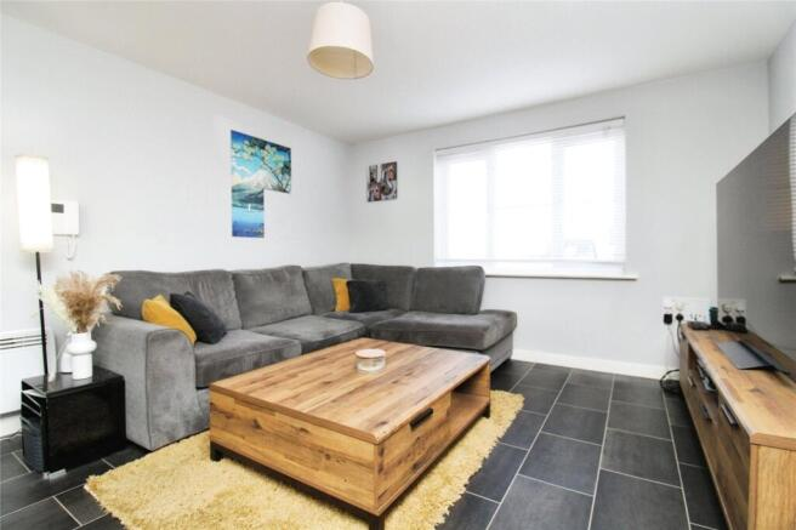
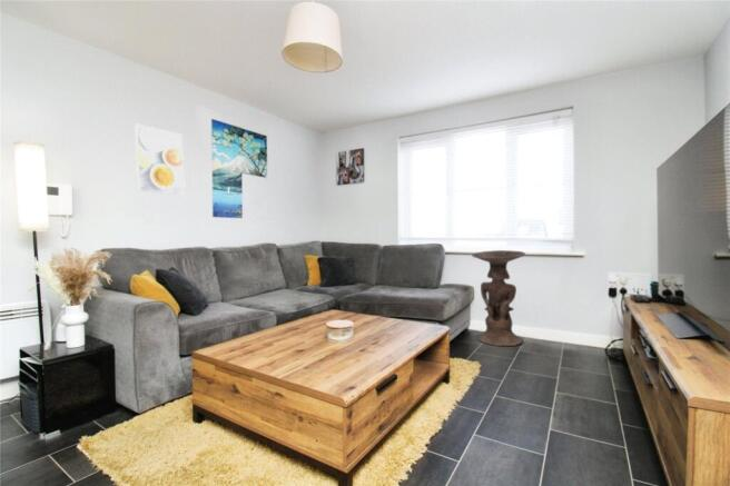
+ pedestal table [471,249,526,347]
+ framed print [134,122,186,196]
